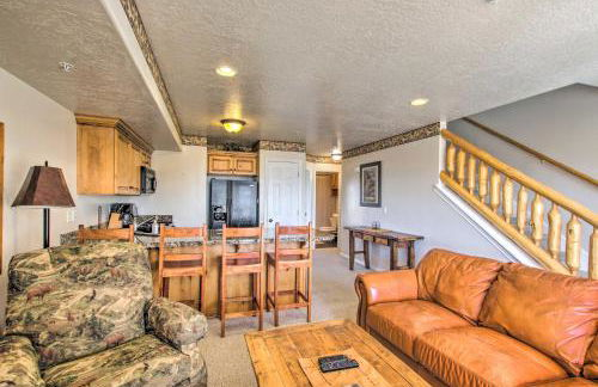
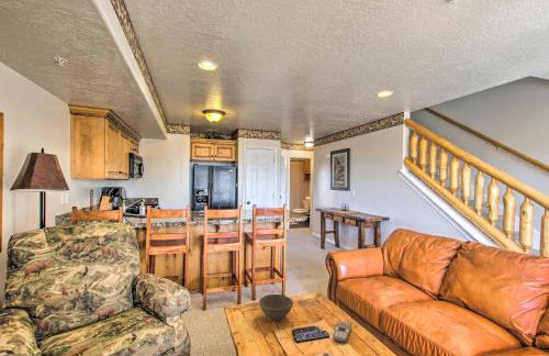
+ bowl [258,293,294,321]
+ remote control [332,320,352,344]
